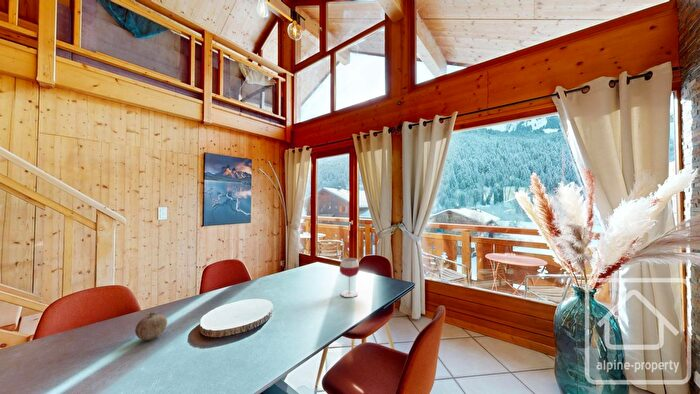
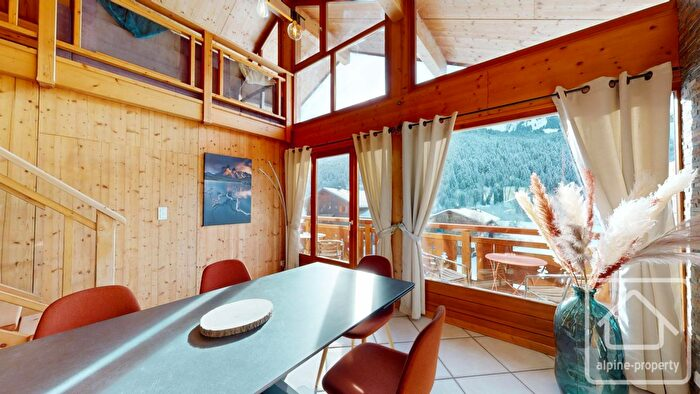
- wineglass [339,257,360,298]
- fruit [134,311,168,341]
